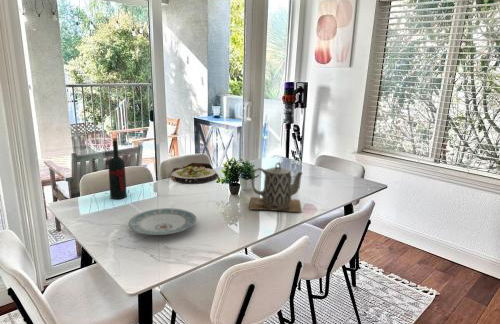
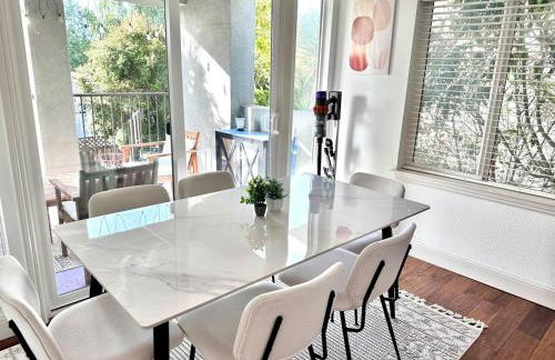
- wine bottle [107,137,128,200]
- salad plate [170,162,219,184]
- plate [128,207,197,236]
- teapot [248,162,304,213]
